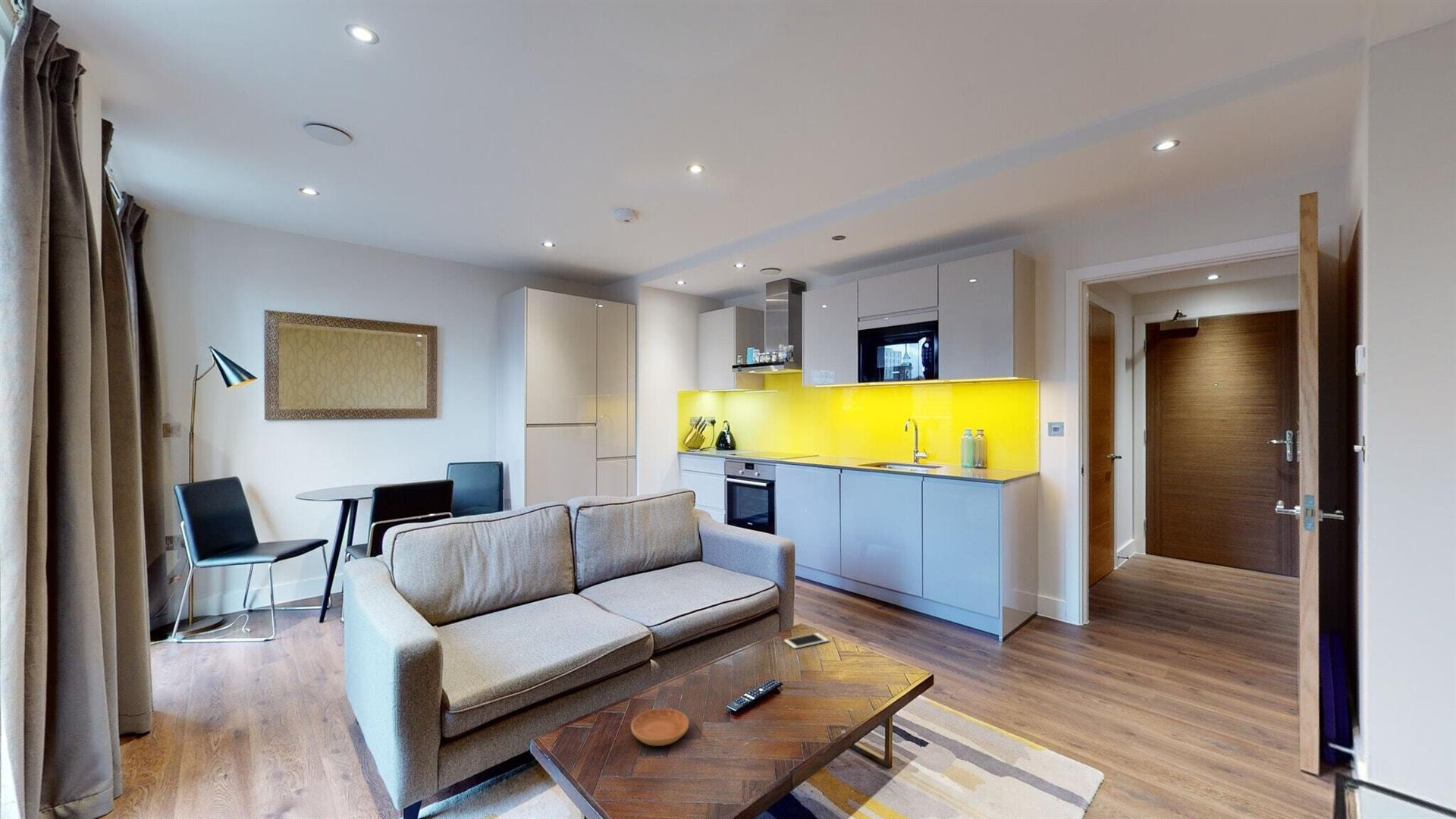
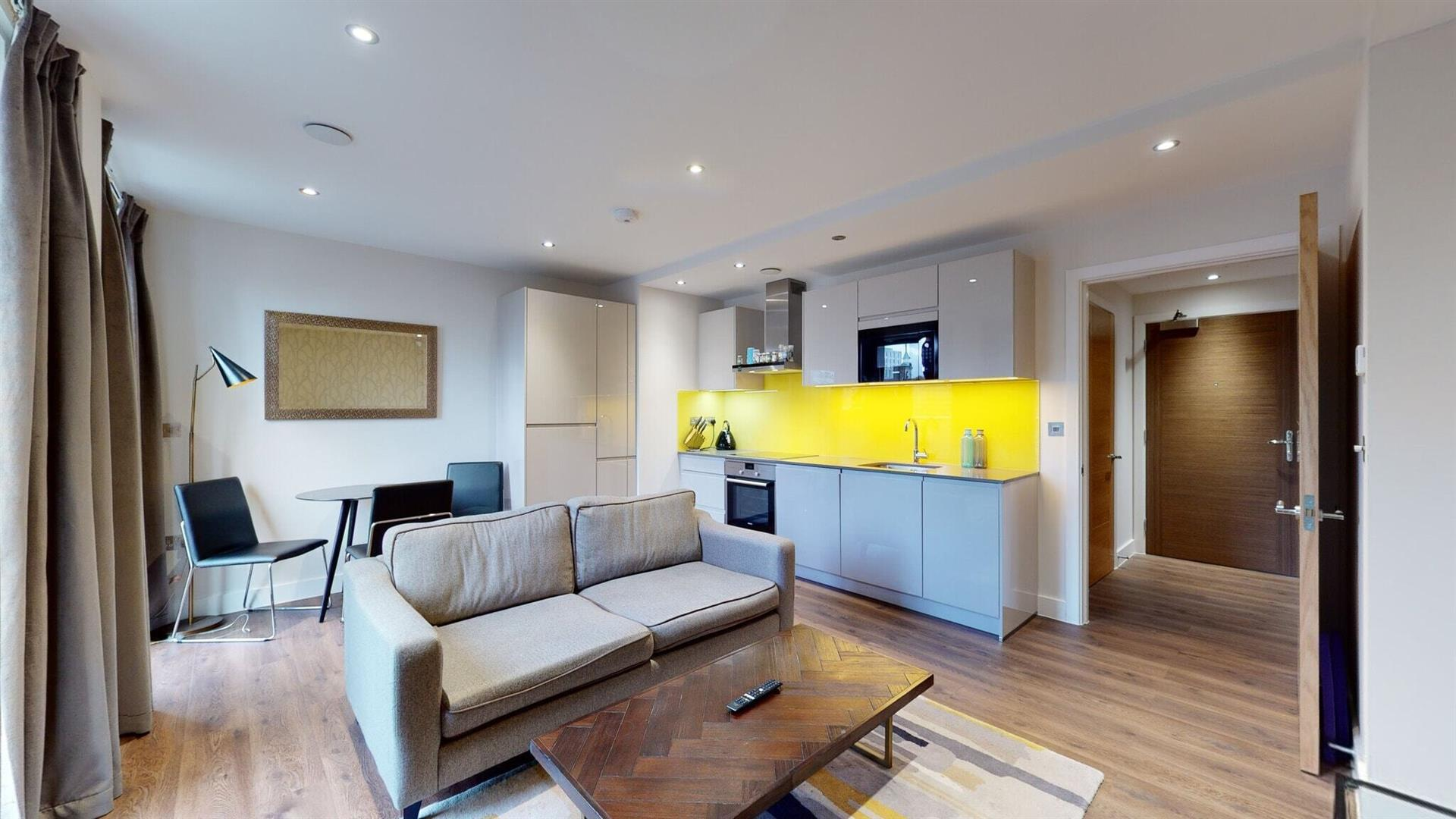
- cell phone [783,632,830,649]
- saucer [630,708,689,747]
